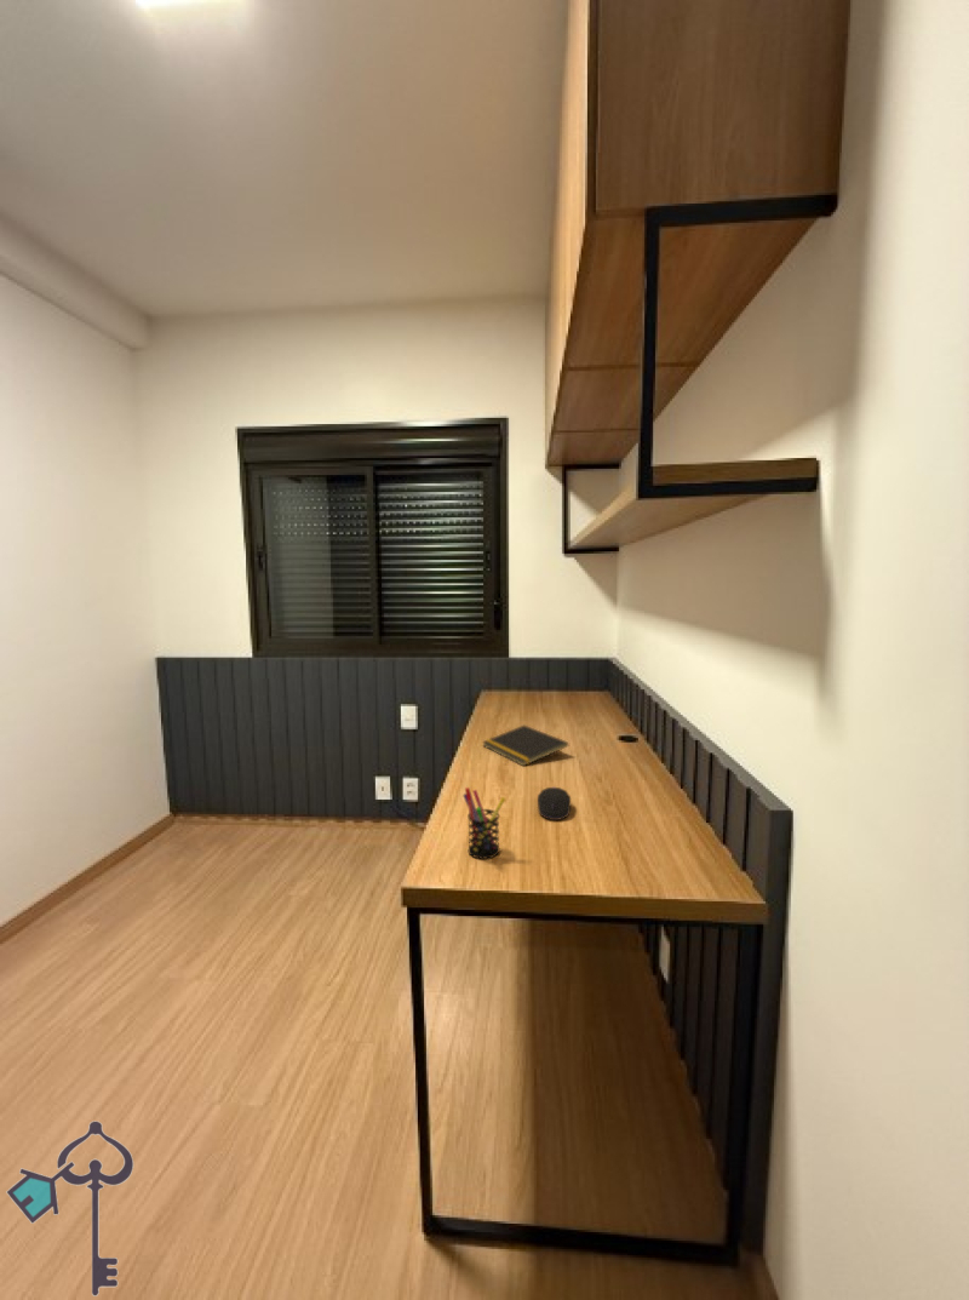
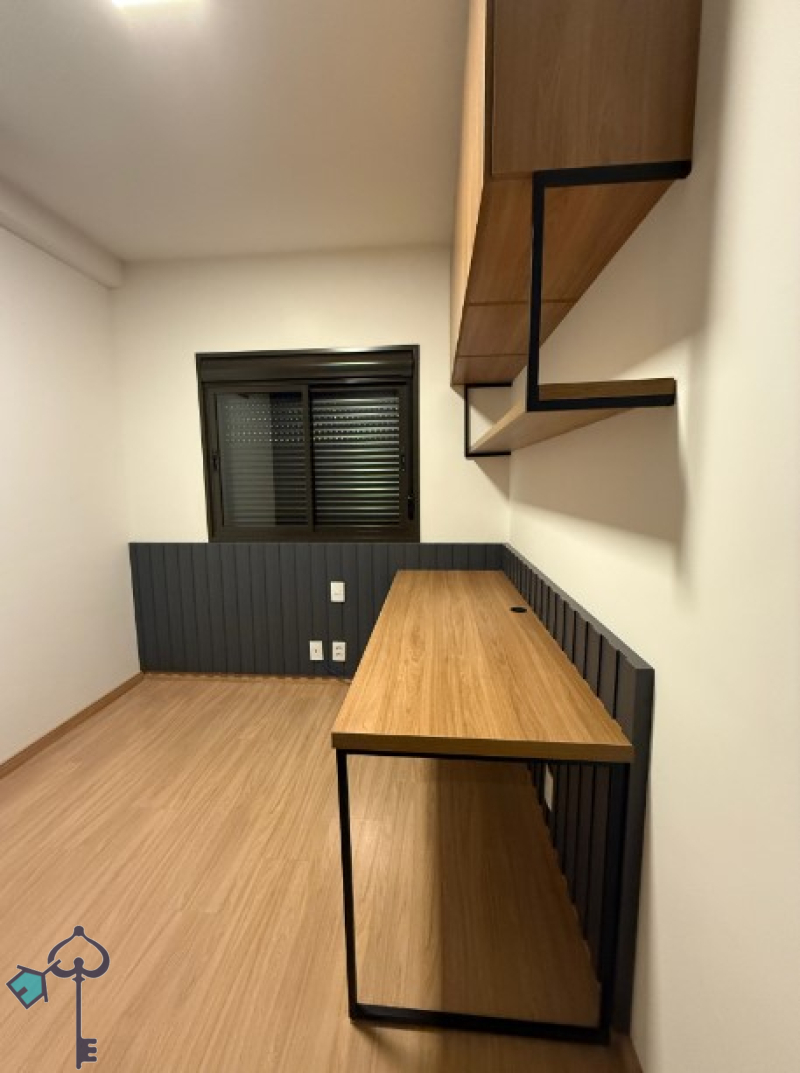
- notepad [481,725,569,767]
- computer mouse [537,786,572,821]
- pen holder [461,786,506,860]
